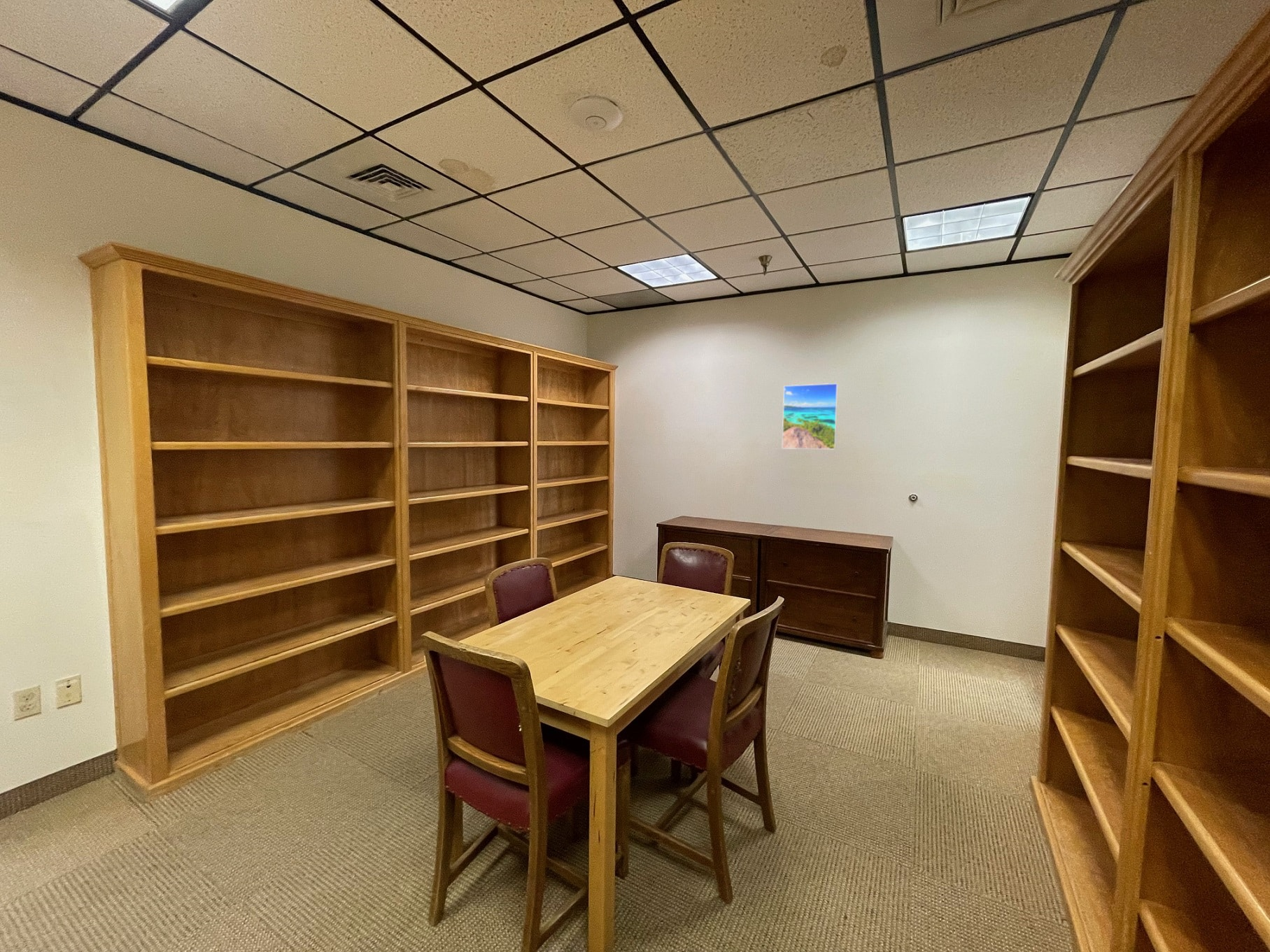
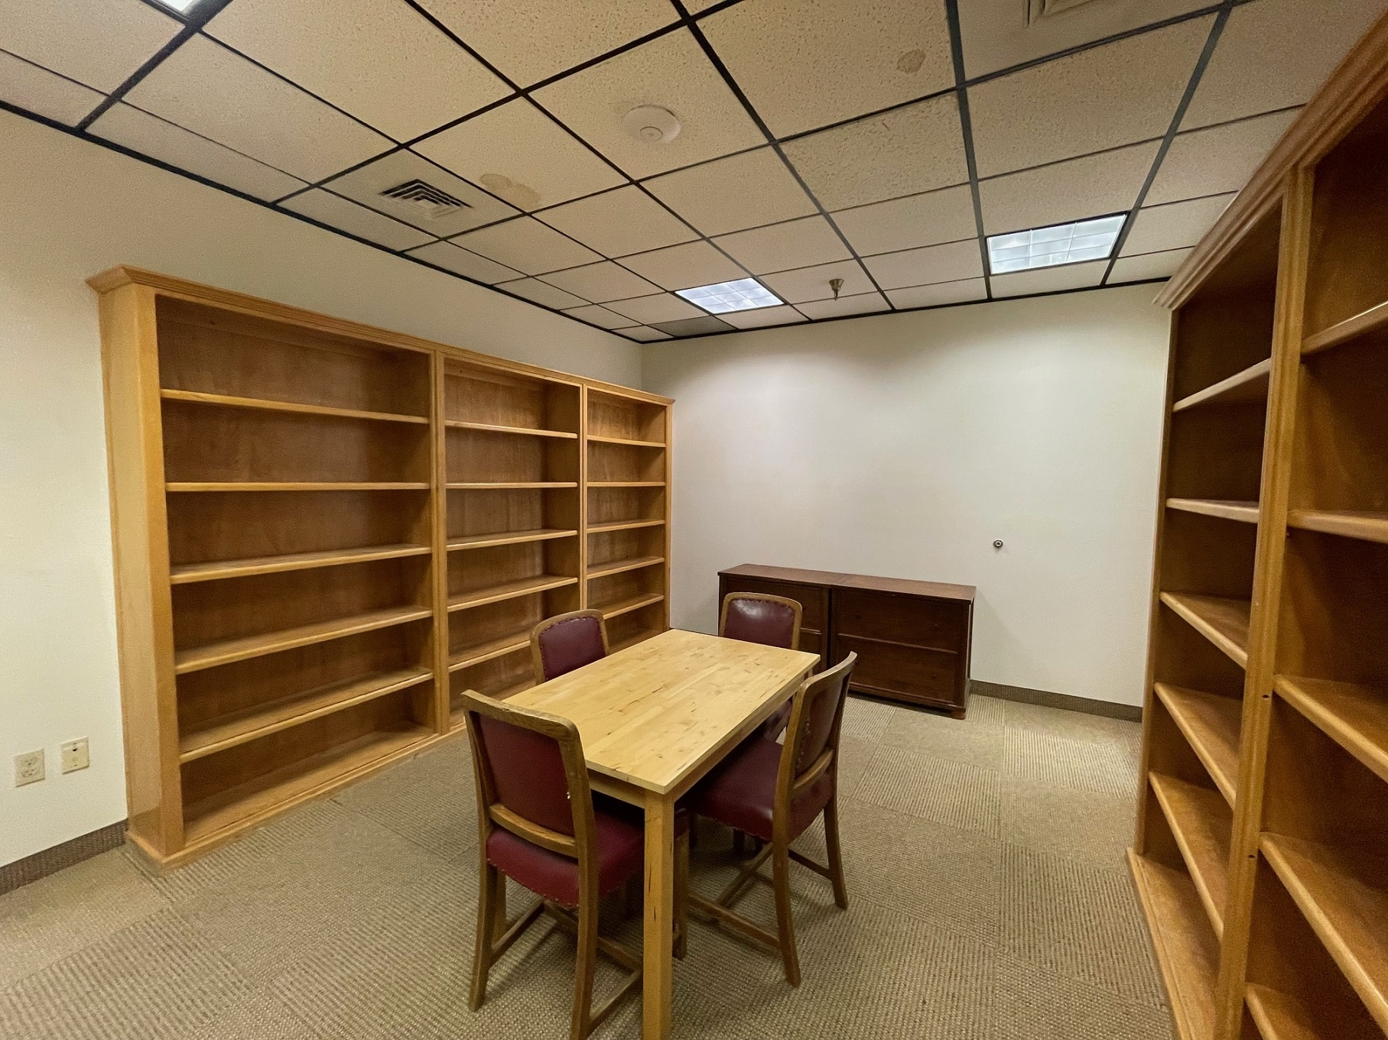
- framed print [782,383,839,450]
